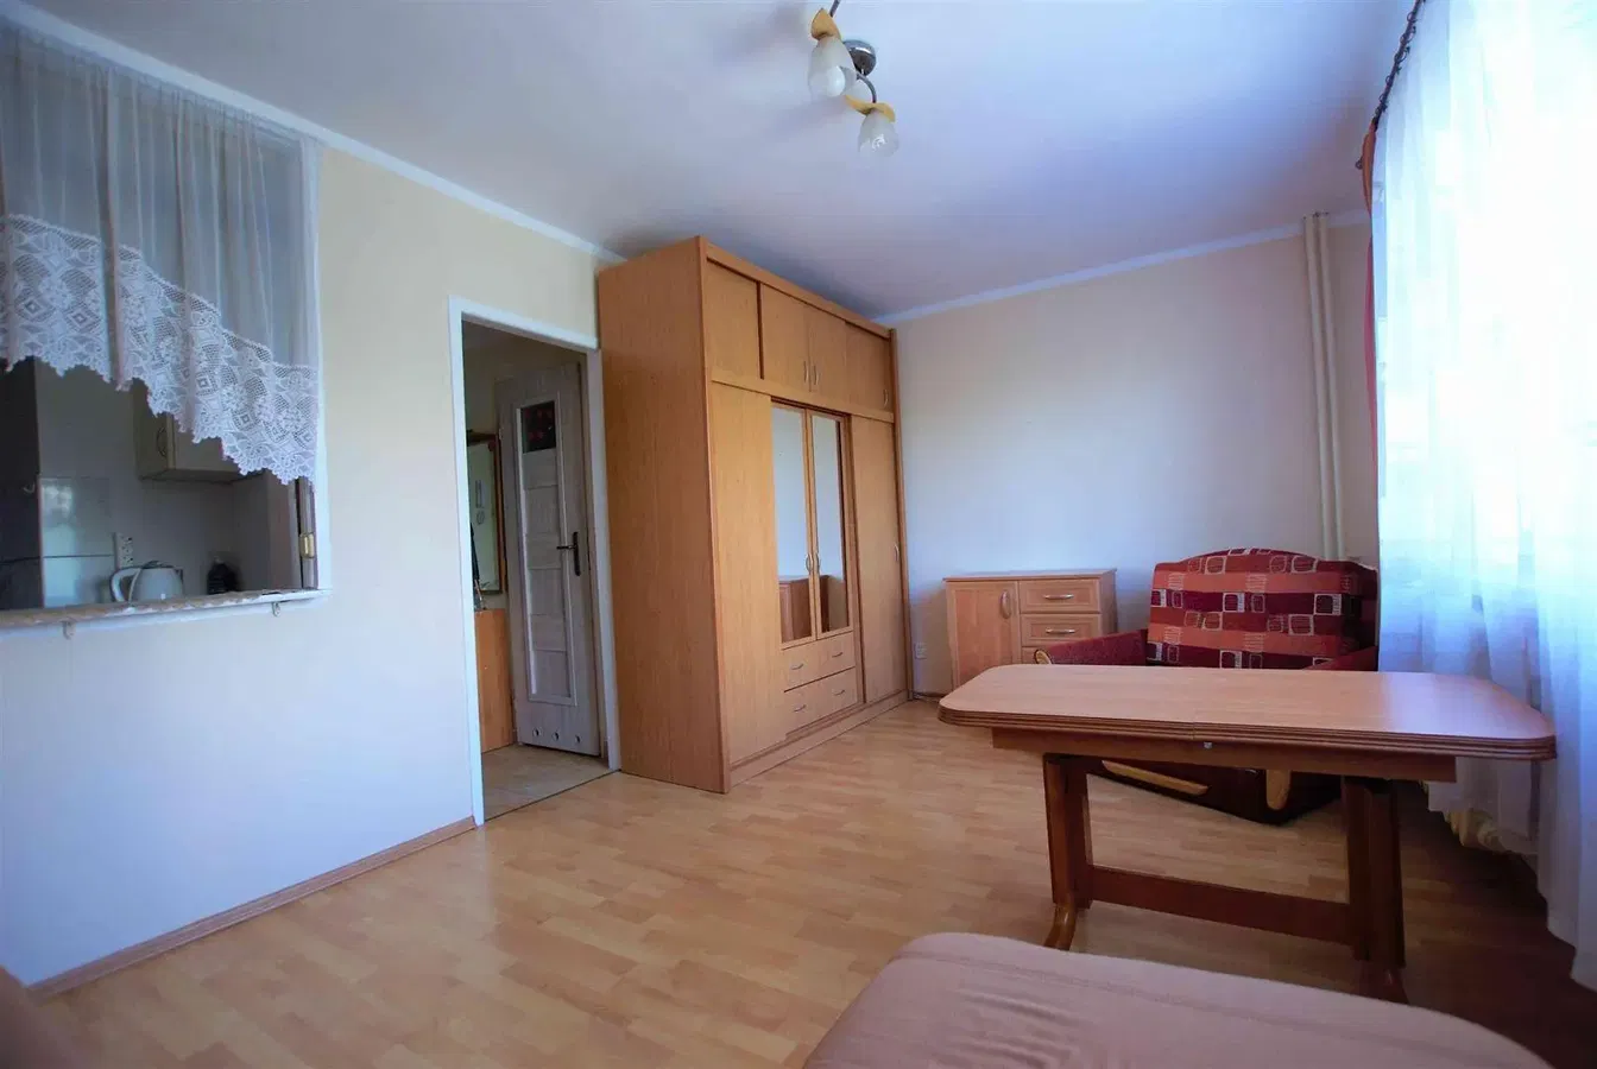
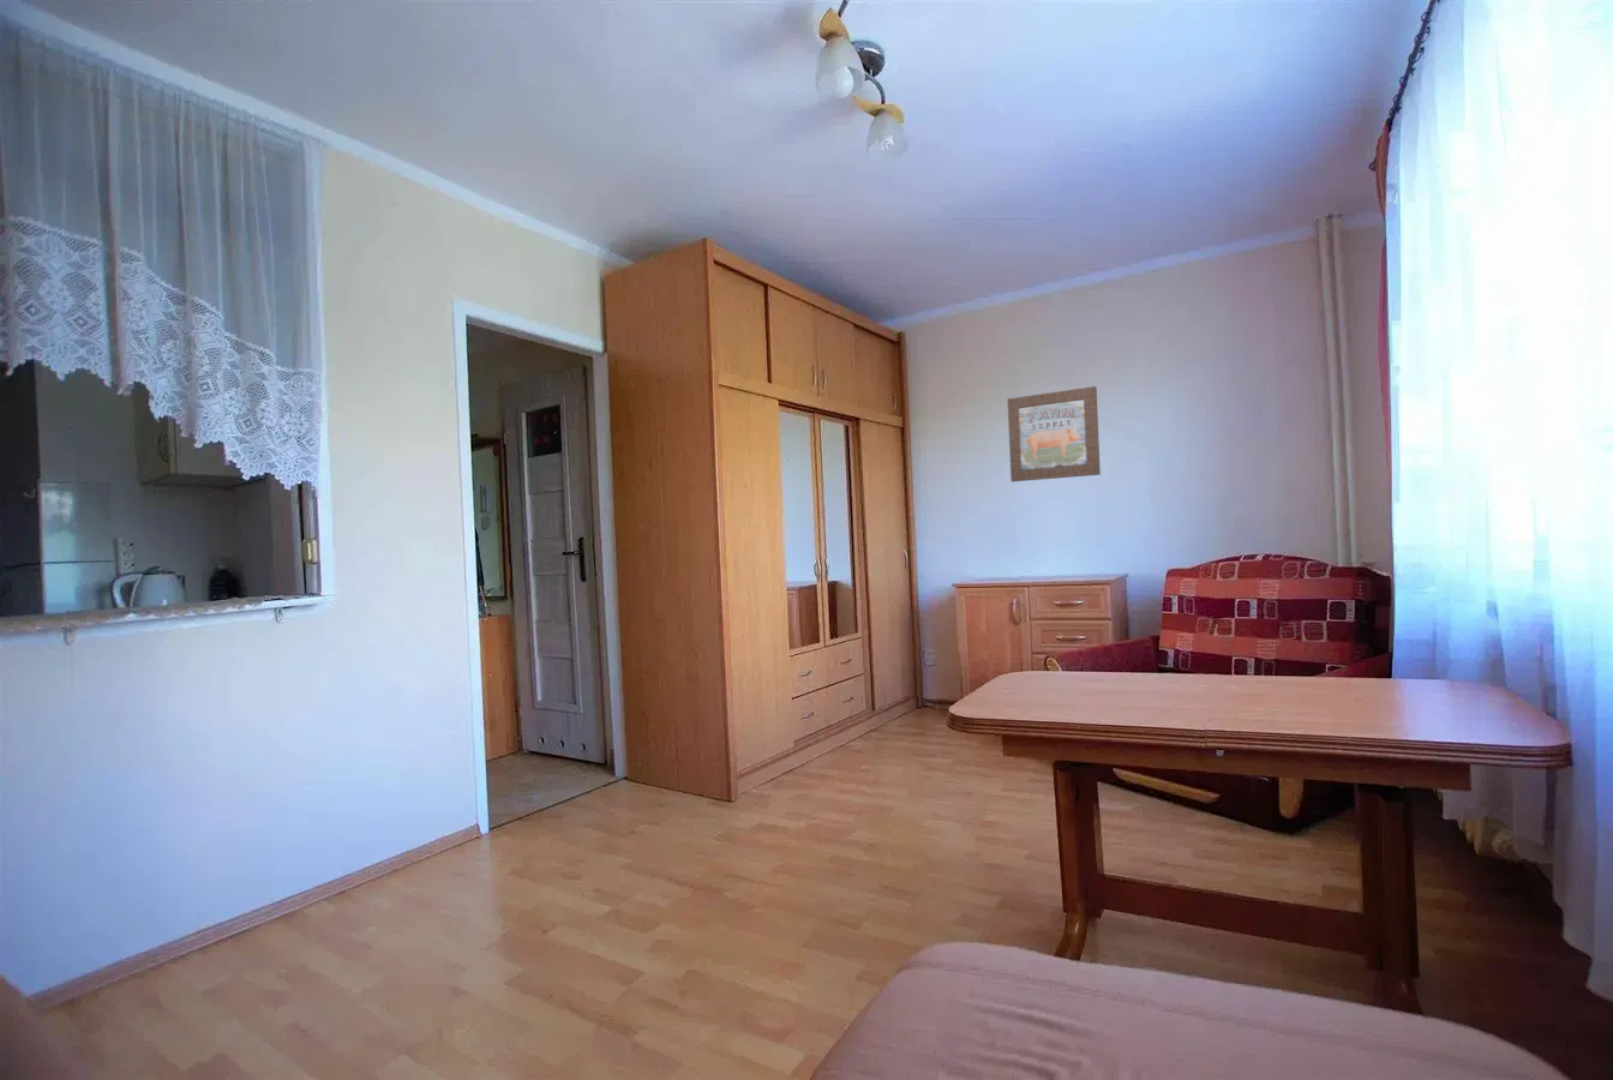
+ wall art [1007,386,1102,482]
